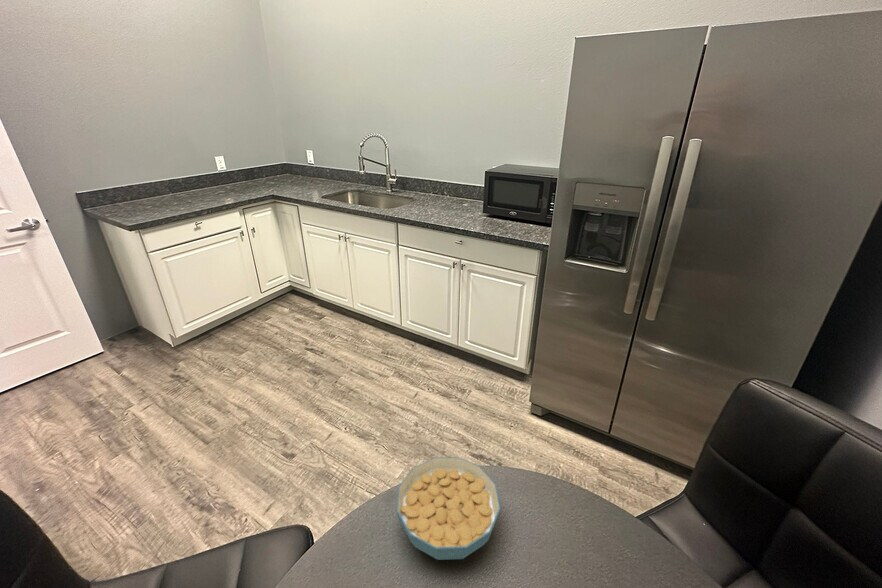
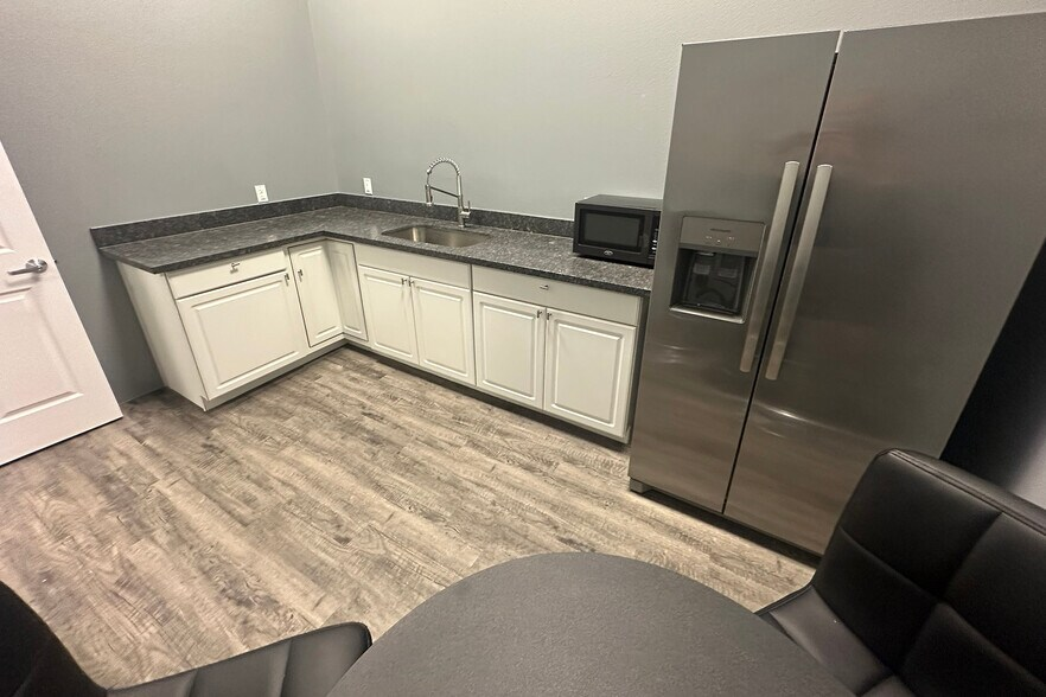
- cereal bowl [396,456,502,561]
